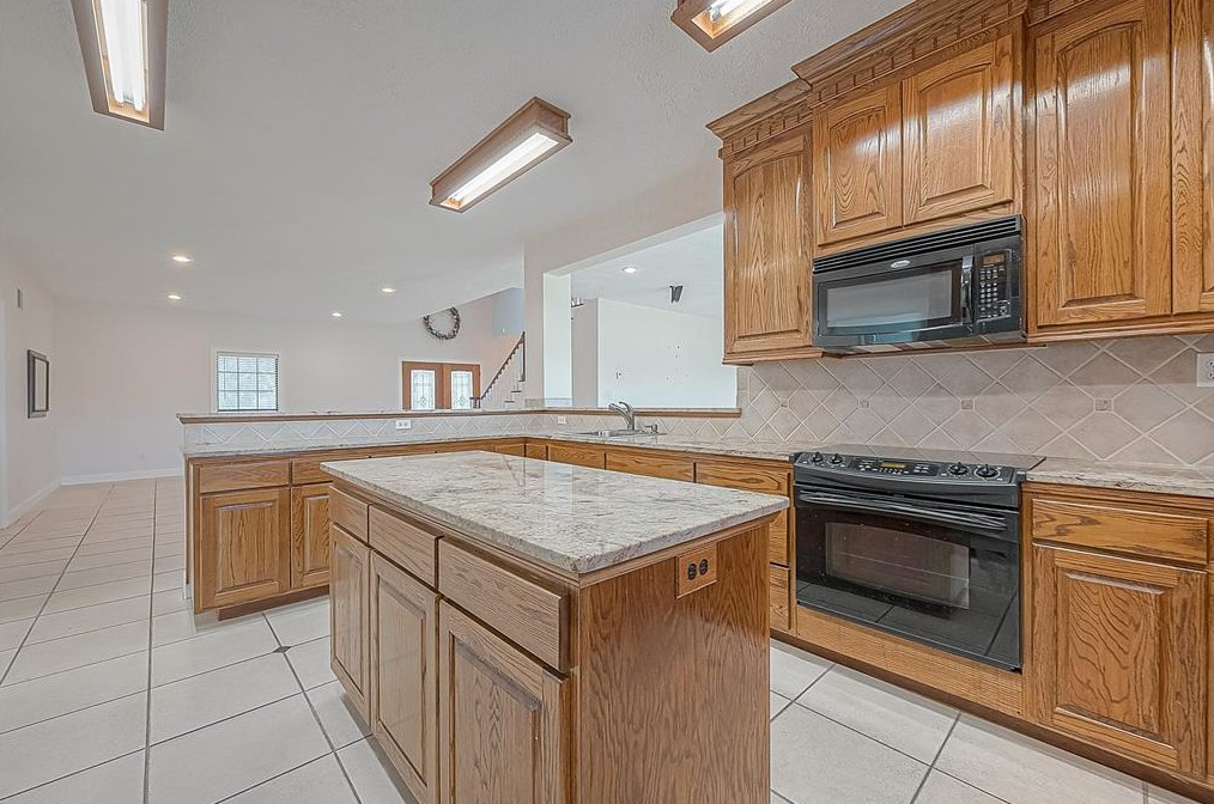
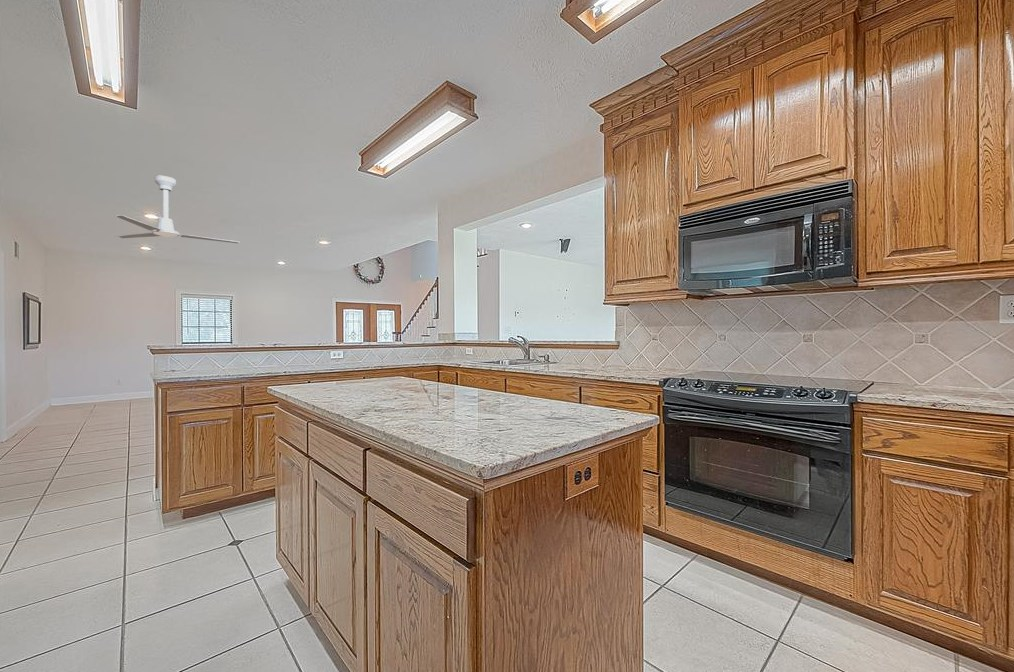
+ ceiling fan [113,175,240,244]
